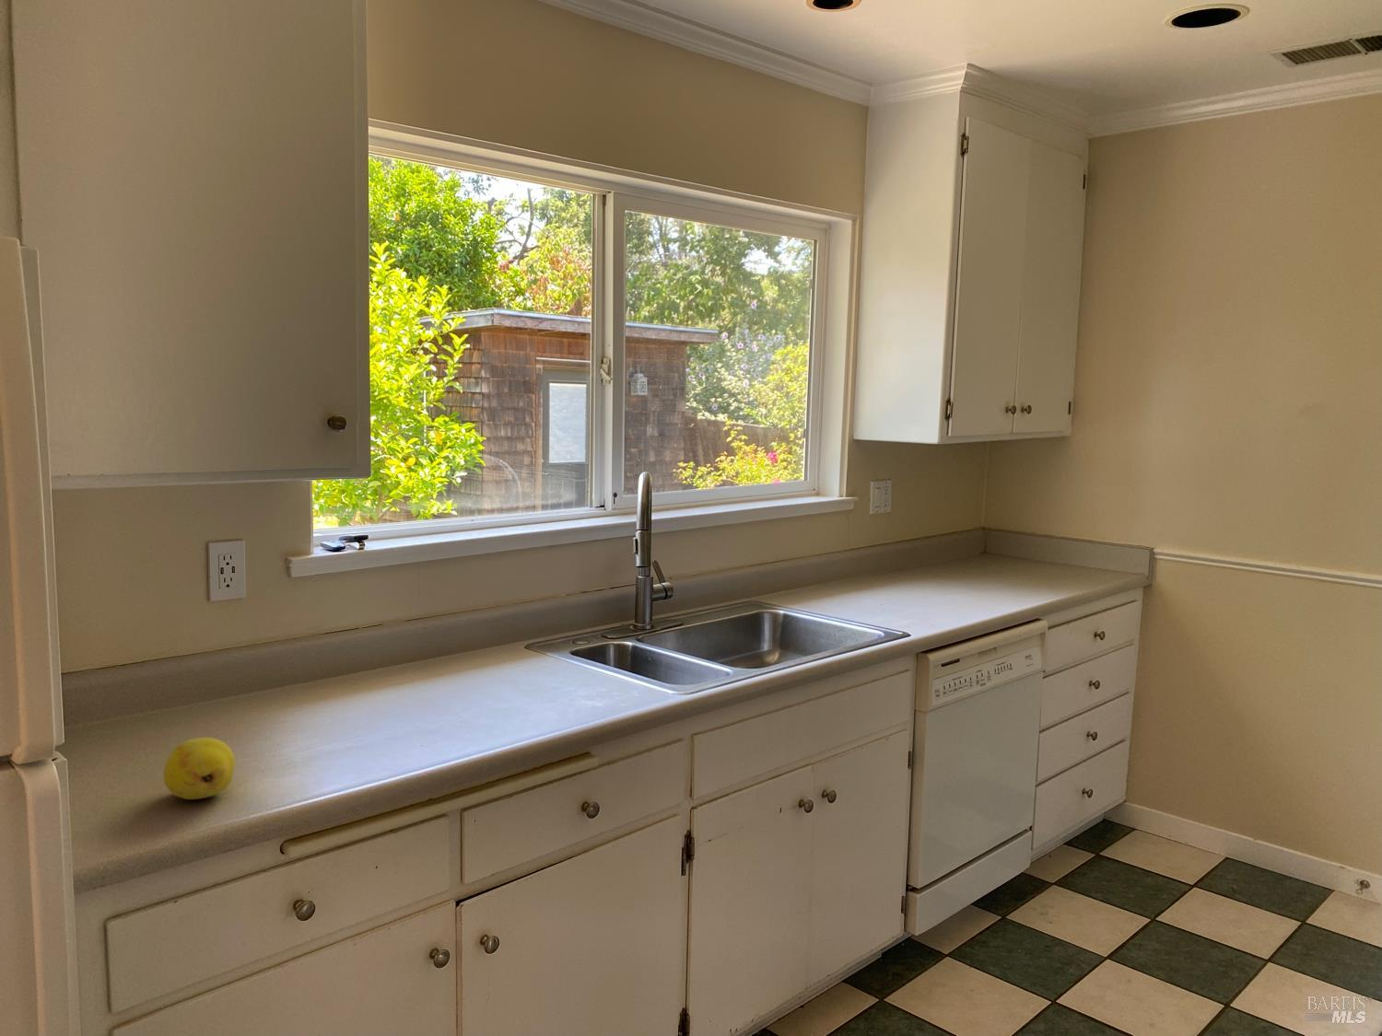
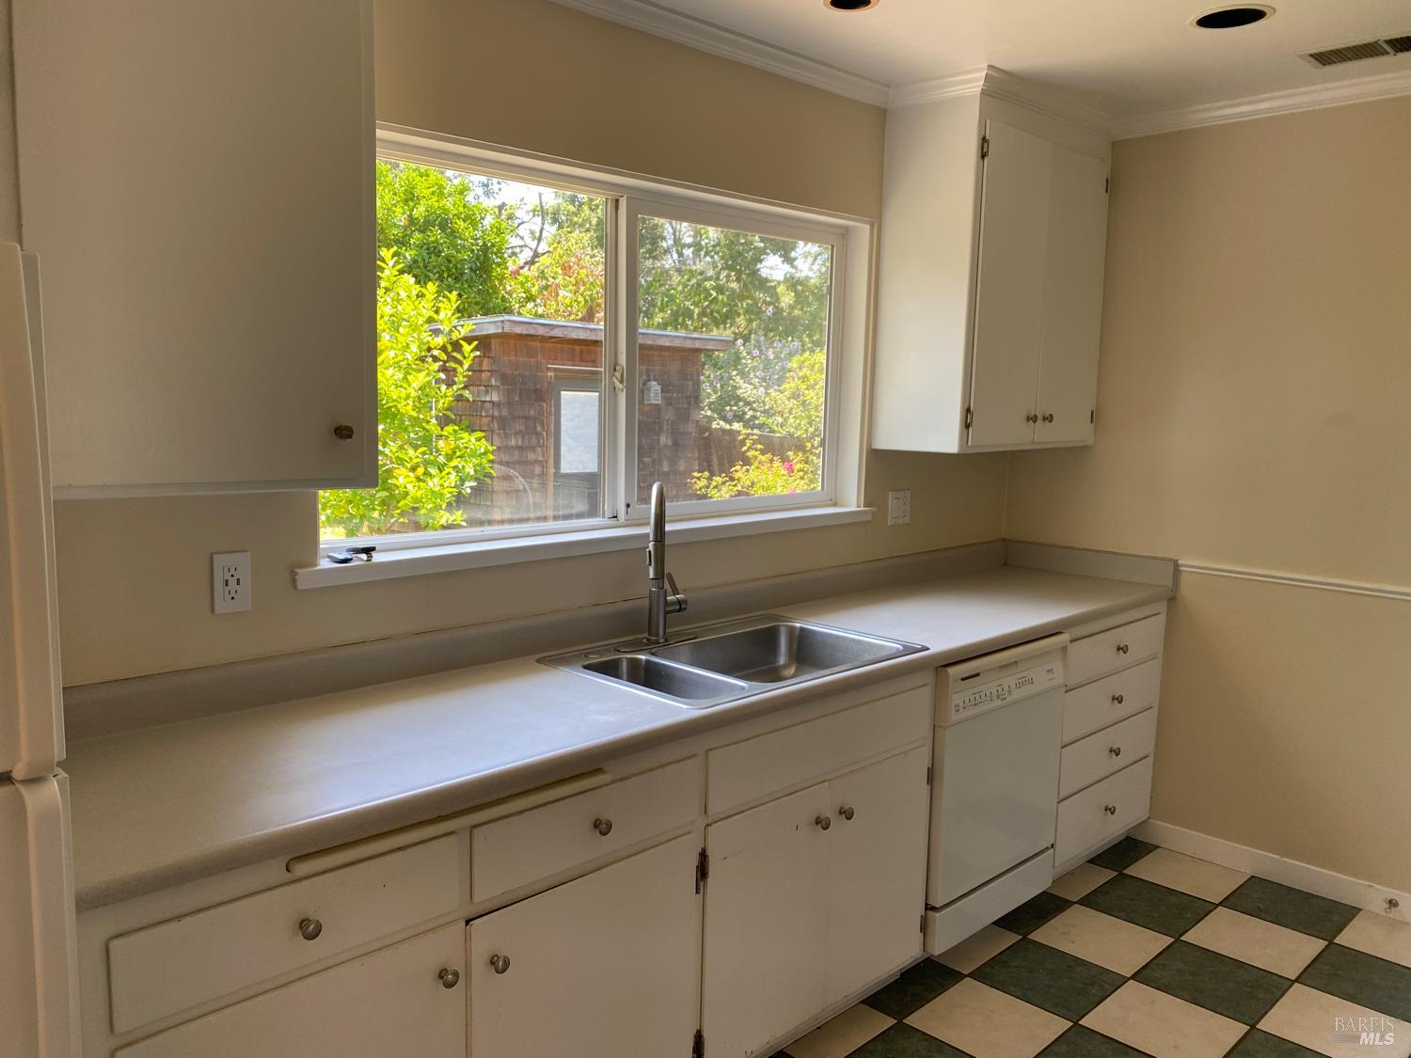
- fruit [162,737,236,800]
